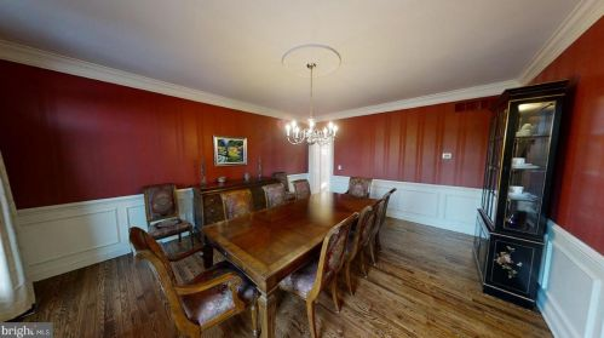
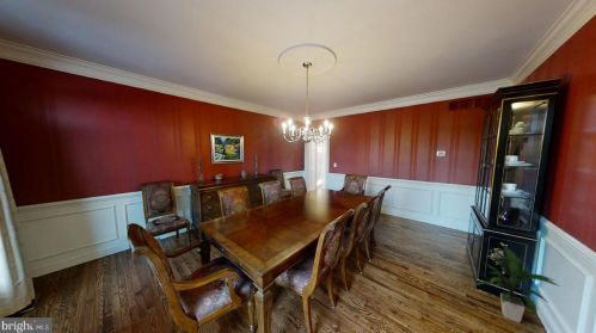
+ indoor plant [471,246,561,323]
